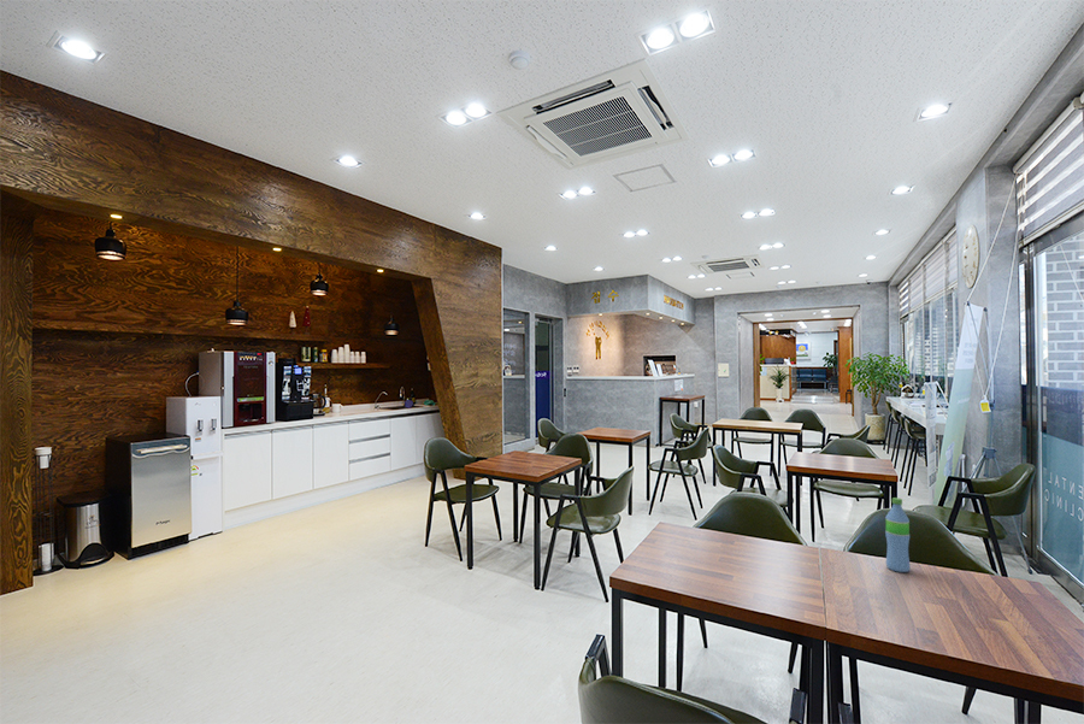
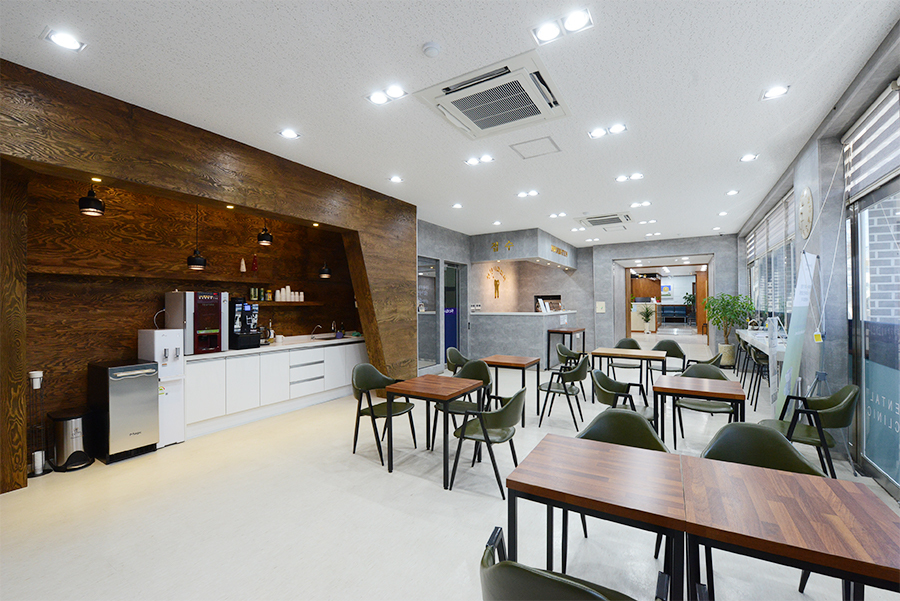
- water bottle [884,496,912,573]
